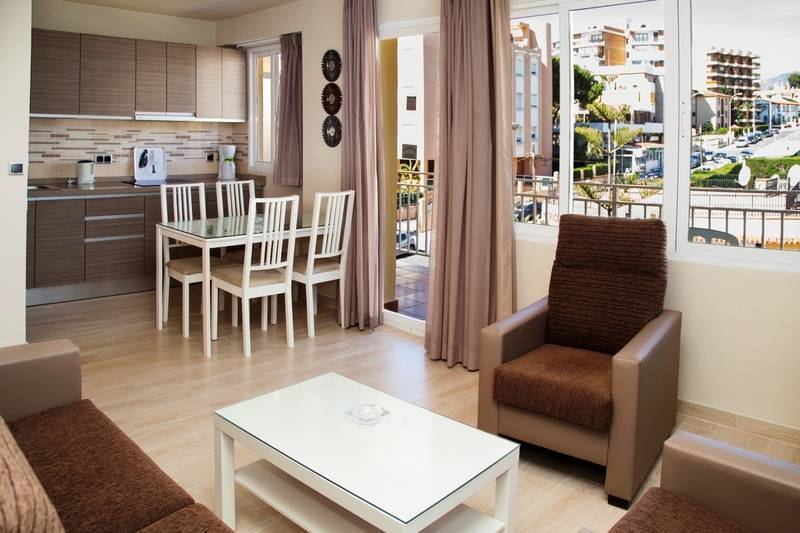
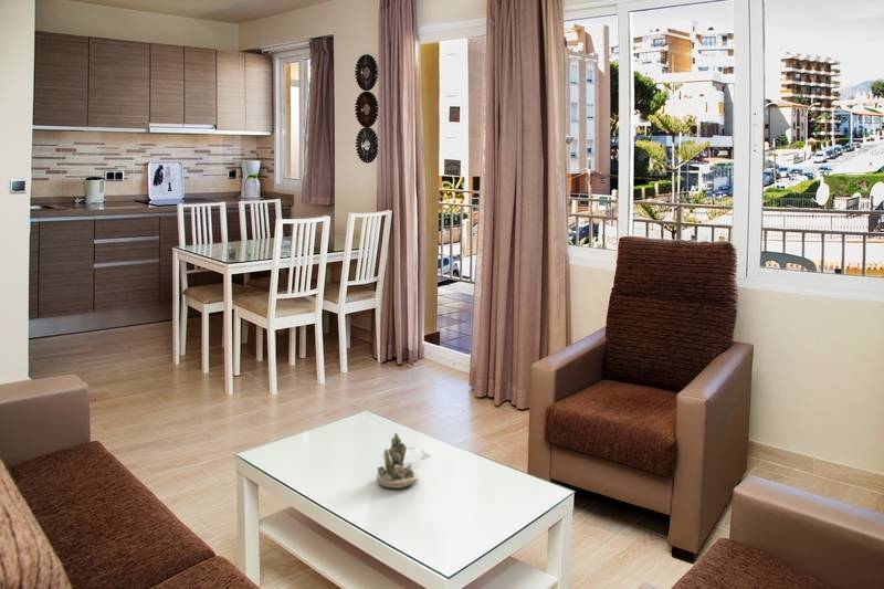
+ succulent planter [376,432,419,490]
